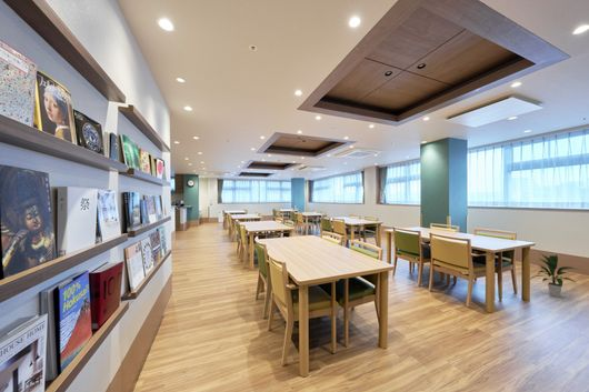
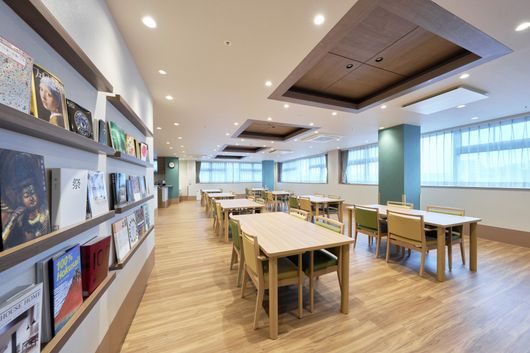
- indoor plant [530,253,580,299]
